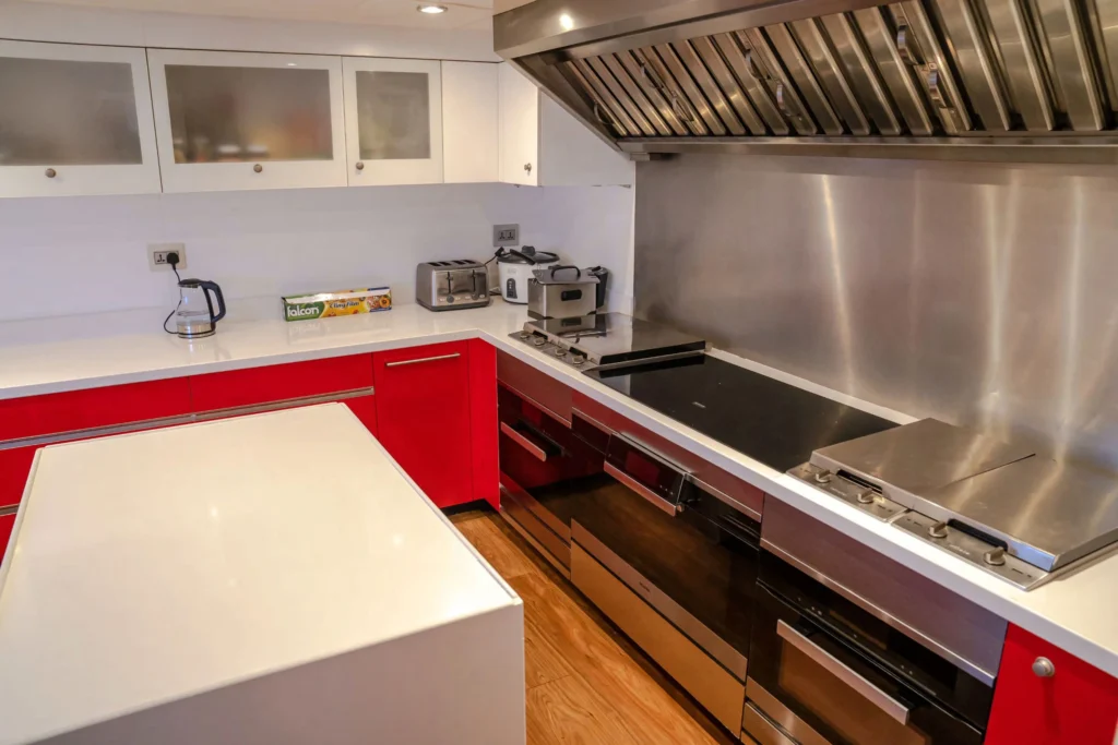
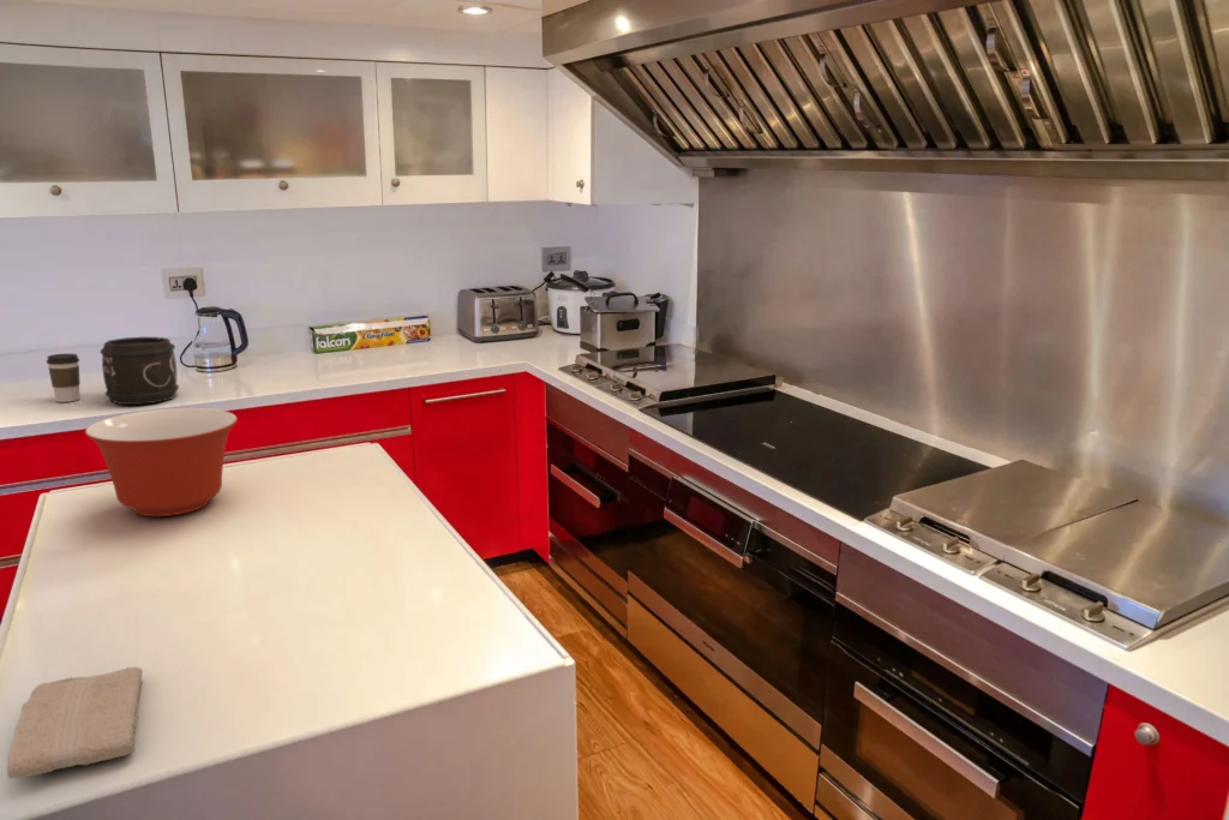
+ coffee cup [46,353,82,403]
+ washcloth [6,666,144,779]
+ mixing bowl [84,407,239,517]
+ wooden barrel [100,336,180,406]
